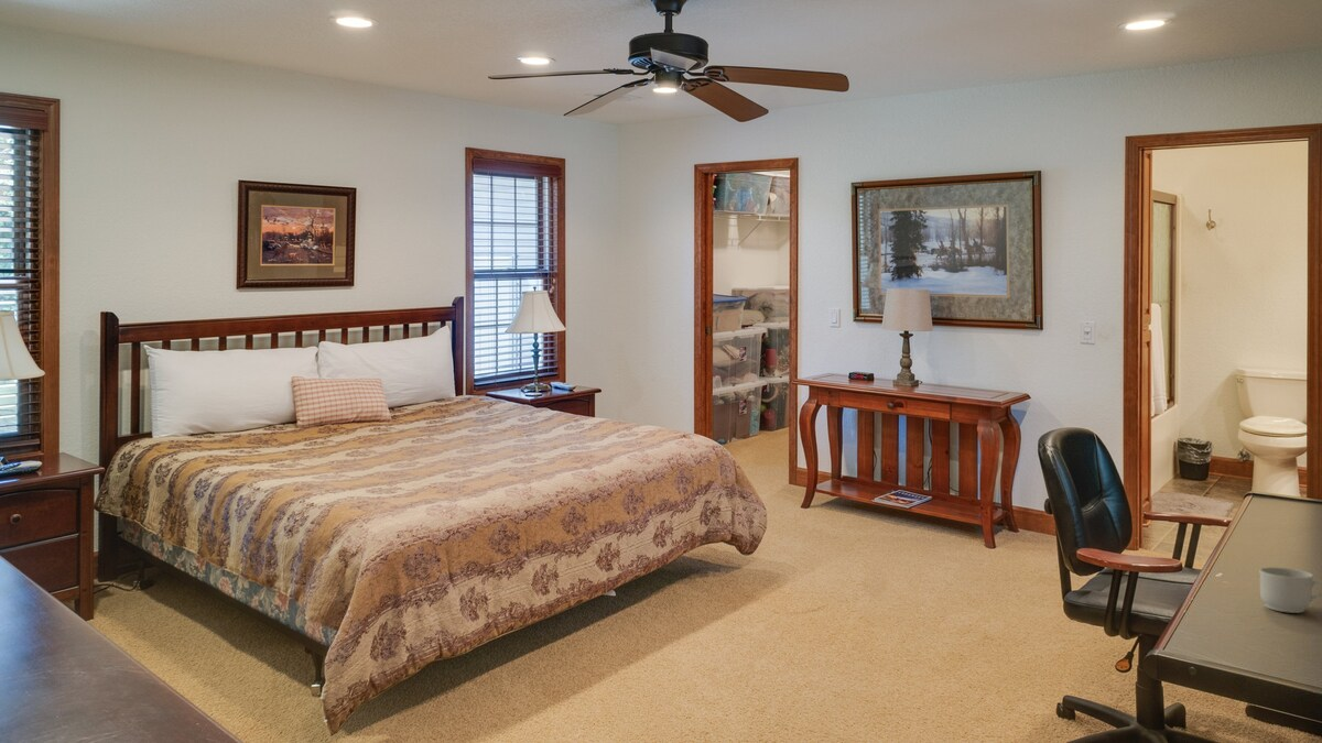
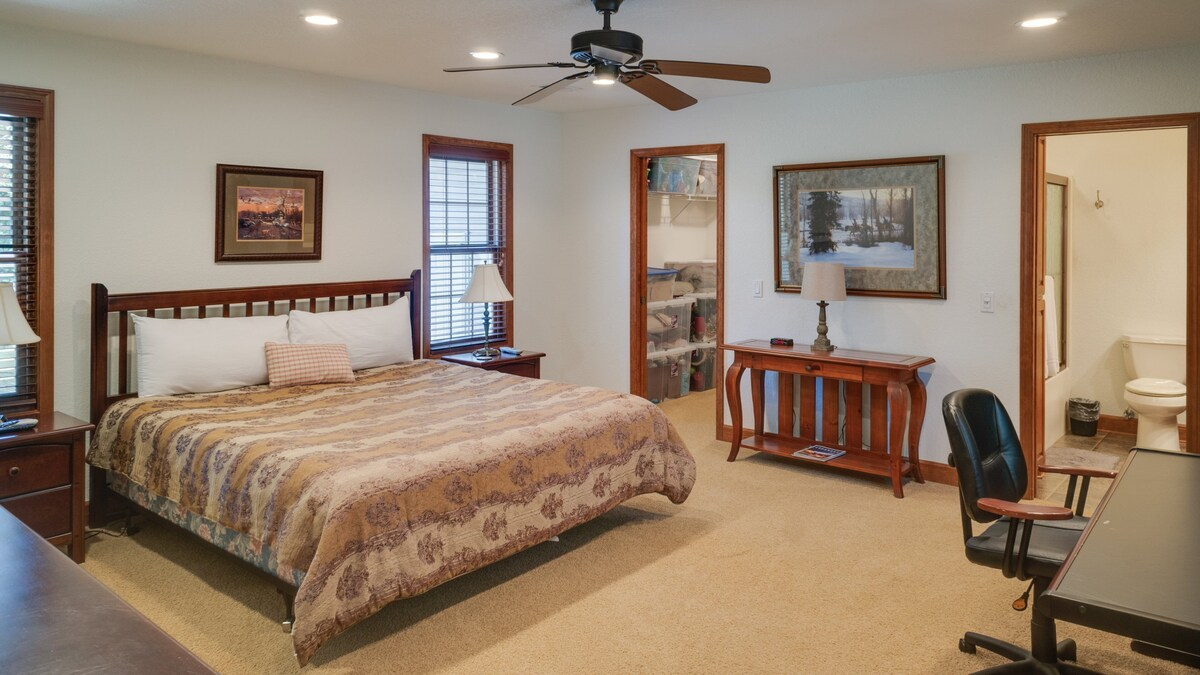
- mug [1259,566,1322,614]
